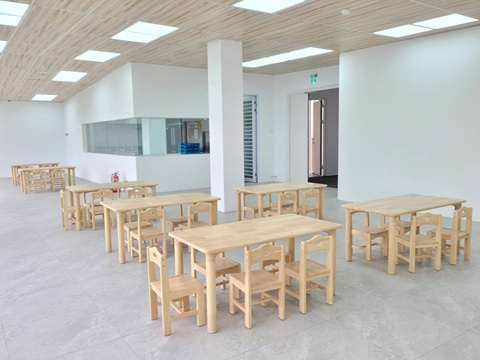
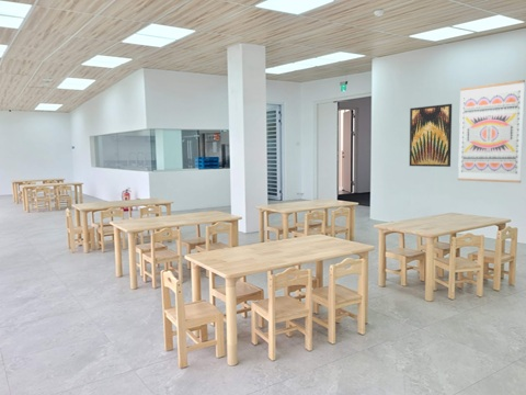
+ wall art [409,103,453,168]
+ wall art [457,79,526,184]
